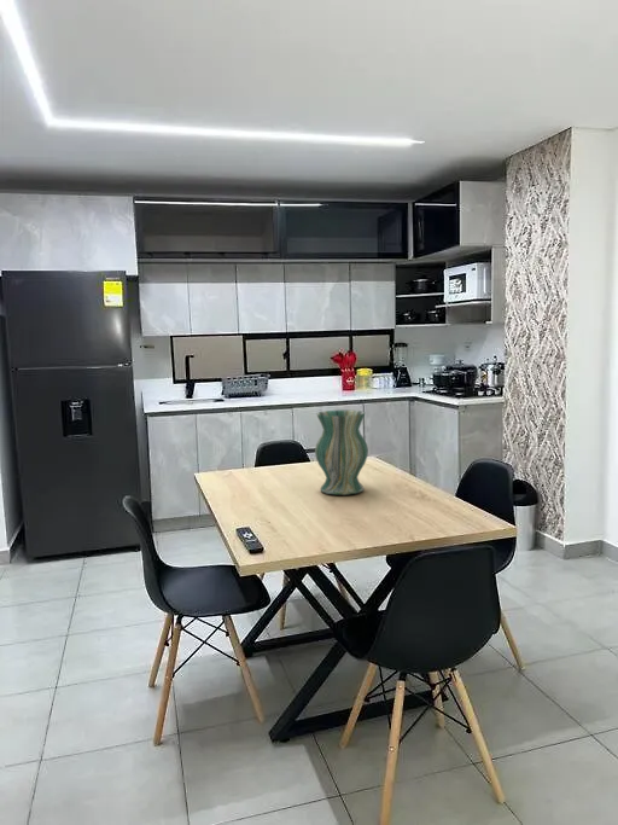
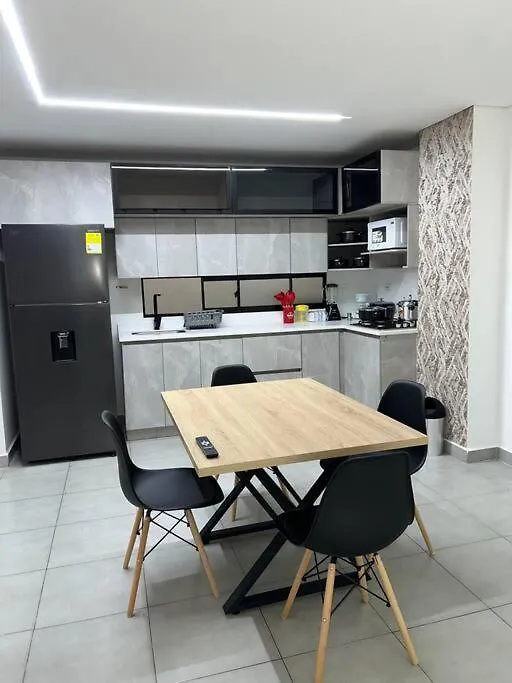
- vase [314,409,369,496]
